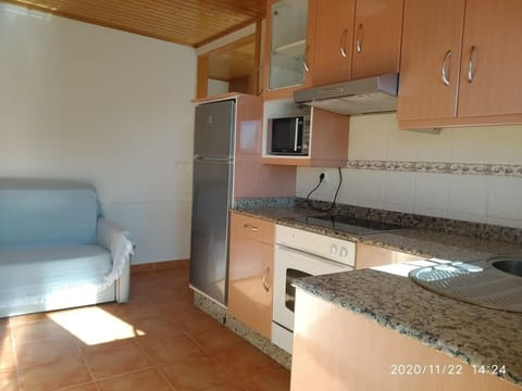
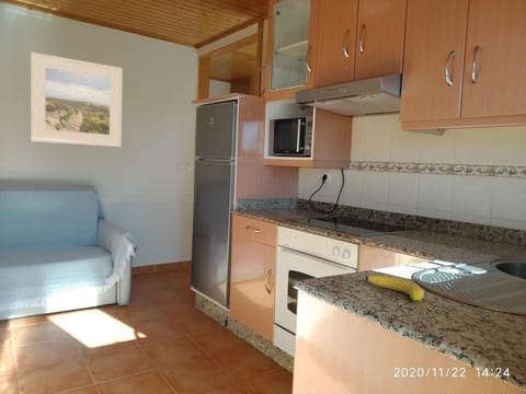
+ fruit [365,274,425,303]
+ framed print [30,51,124,148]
